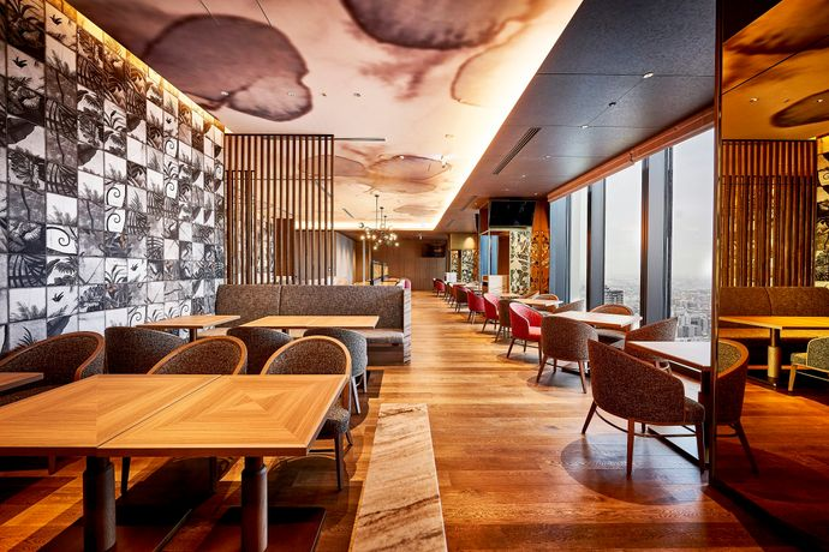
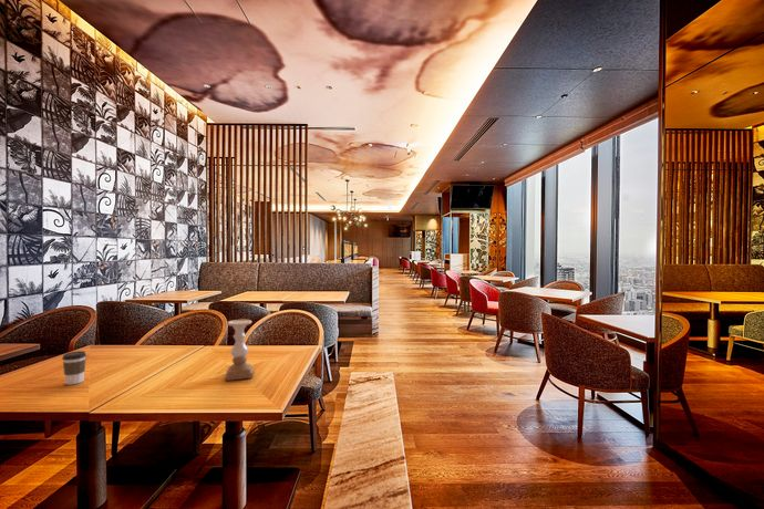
+ coffee cup [61,350,87,386]
+ candle holder [224,319,255,382]
